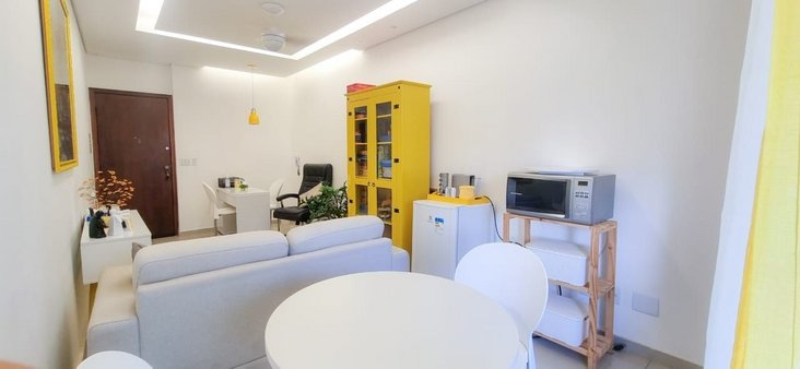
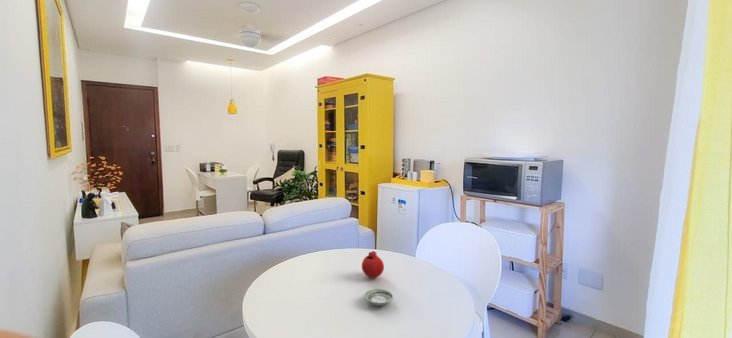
+ saucer [363,288,395,307]
+ fruit [361,250,385,279]
